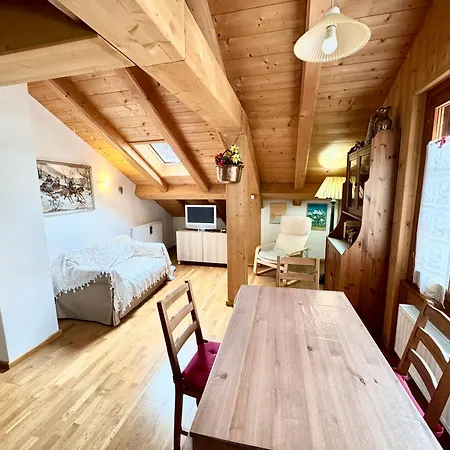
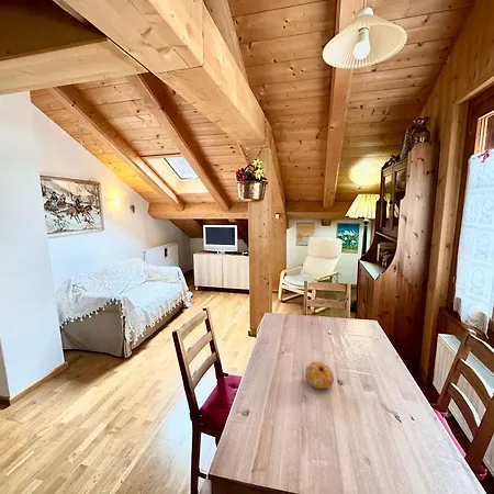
+ fruit [304,361,335,390]
